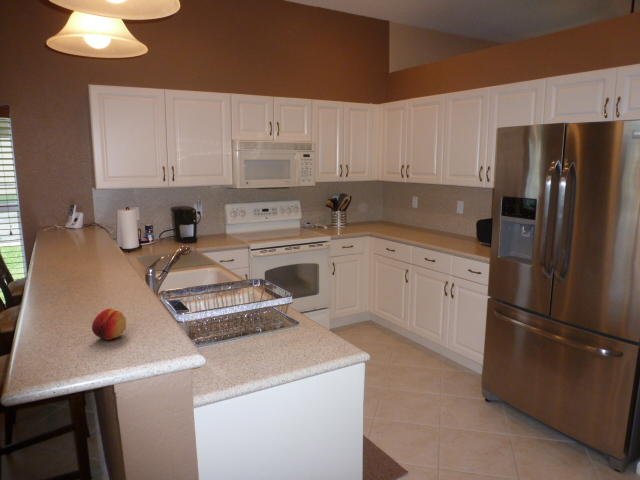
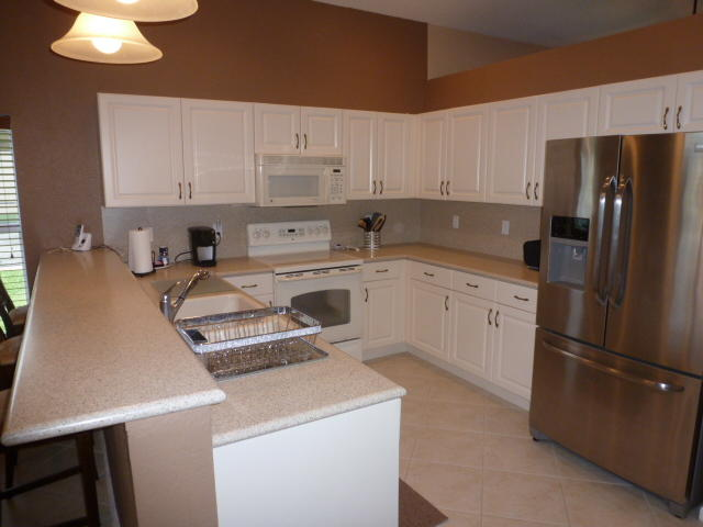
- fruit [91,307,127,341]
